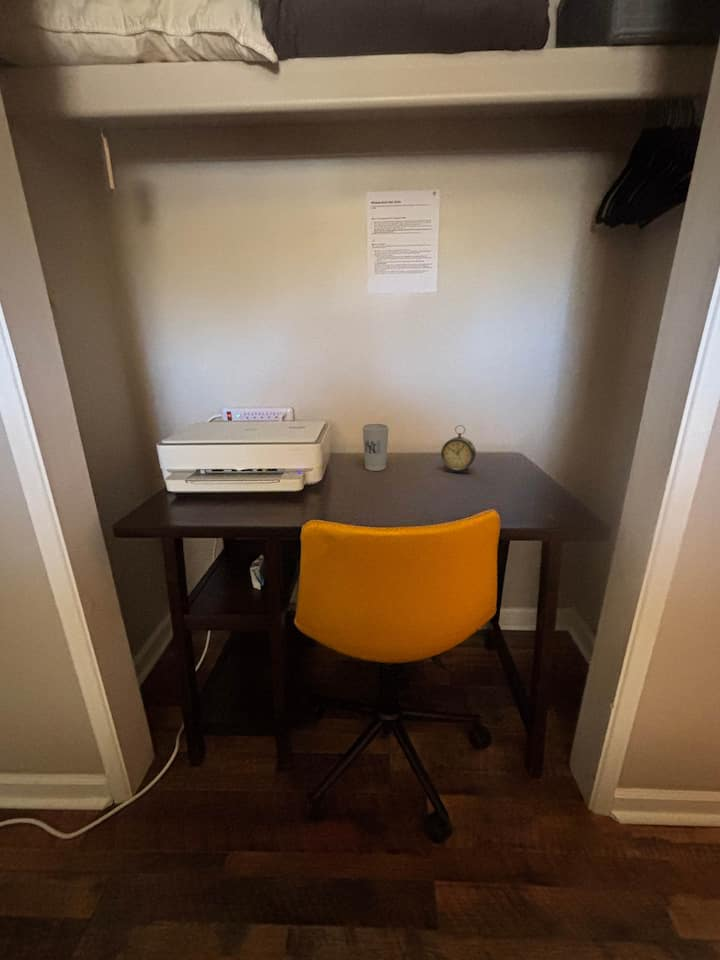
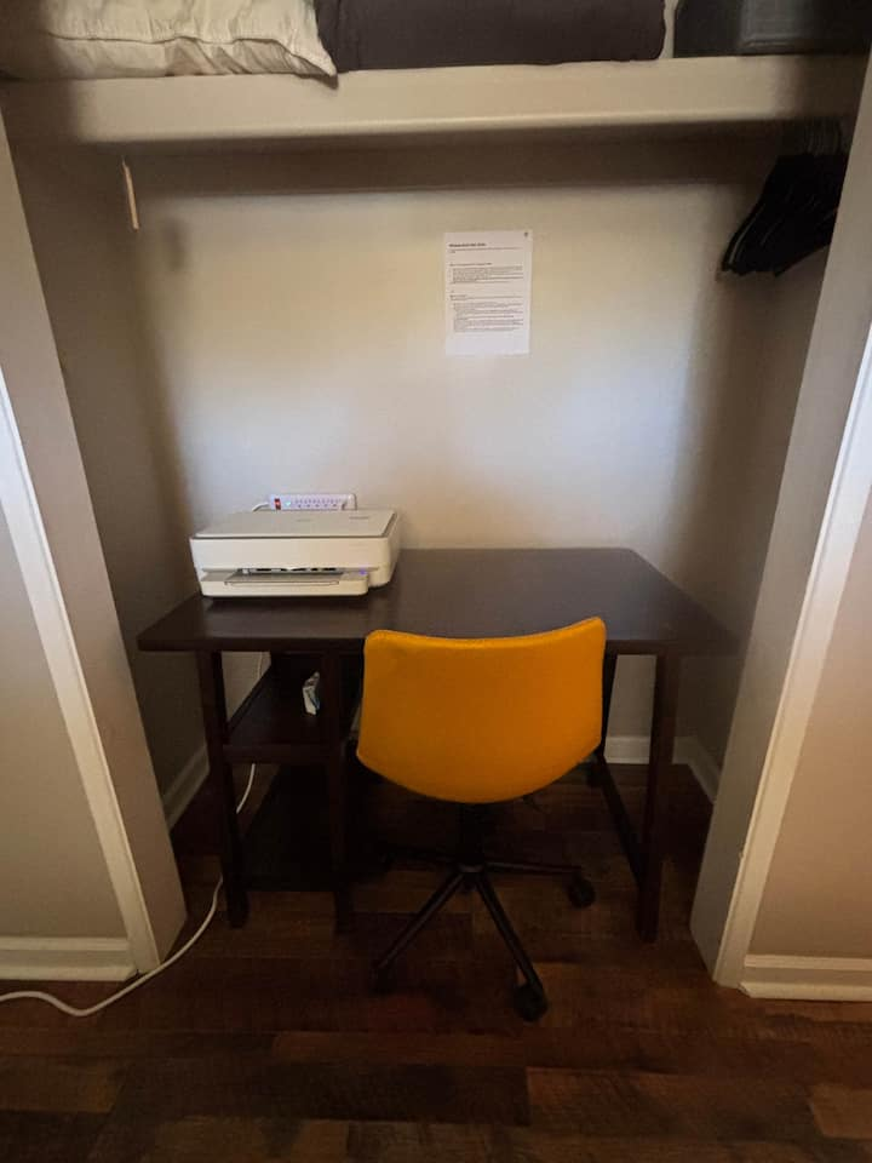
- cup [361,423,390,472]
- alarm clock [440,424,477,475]
